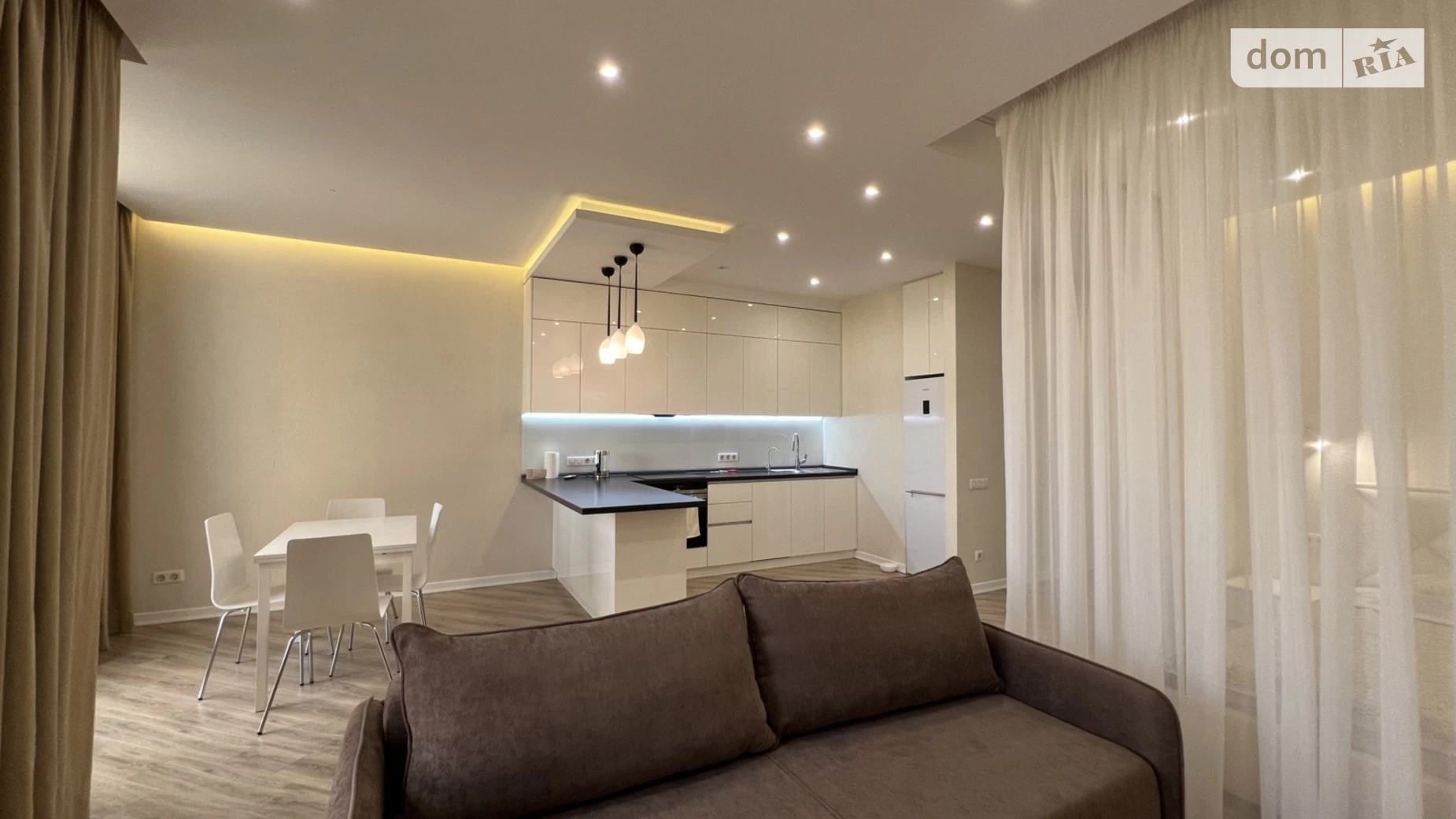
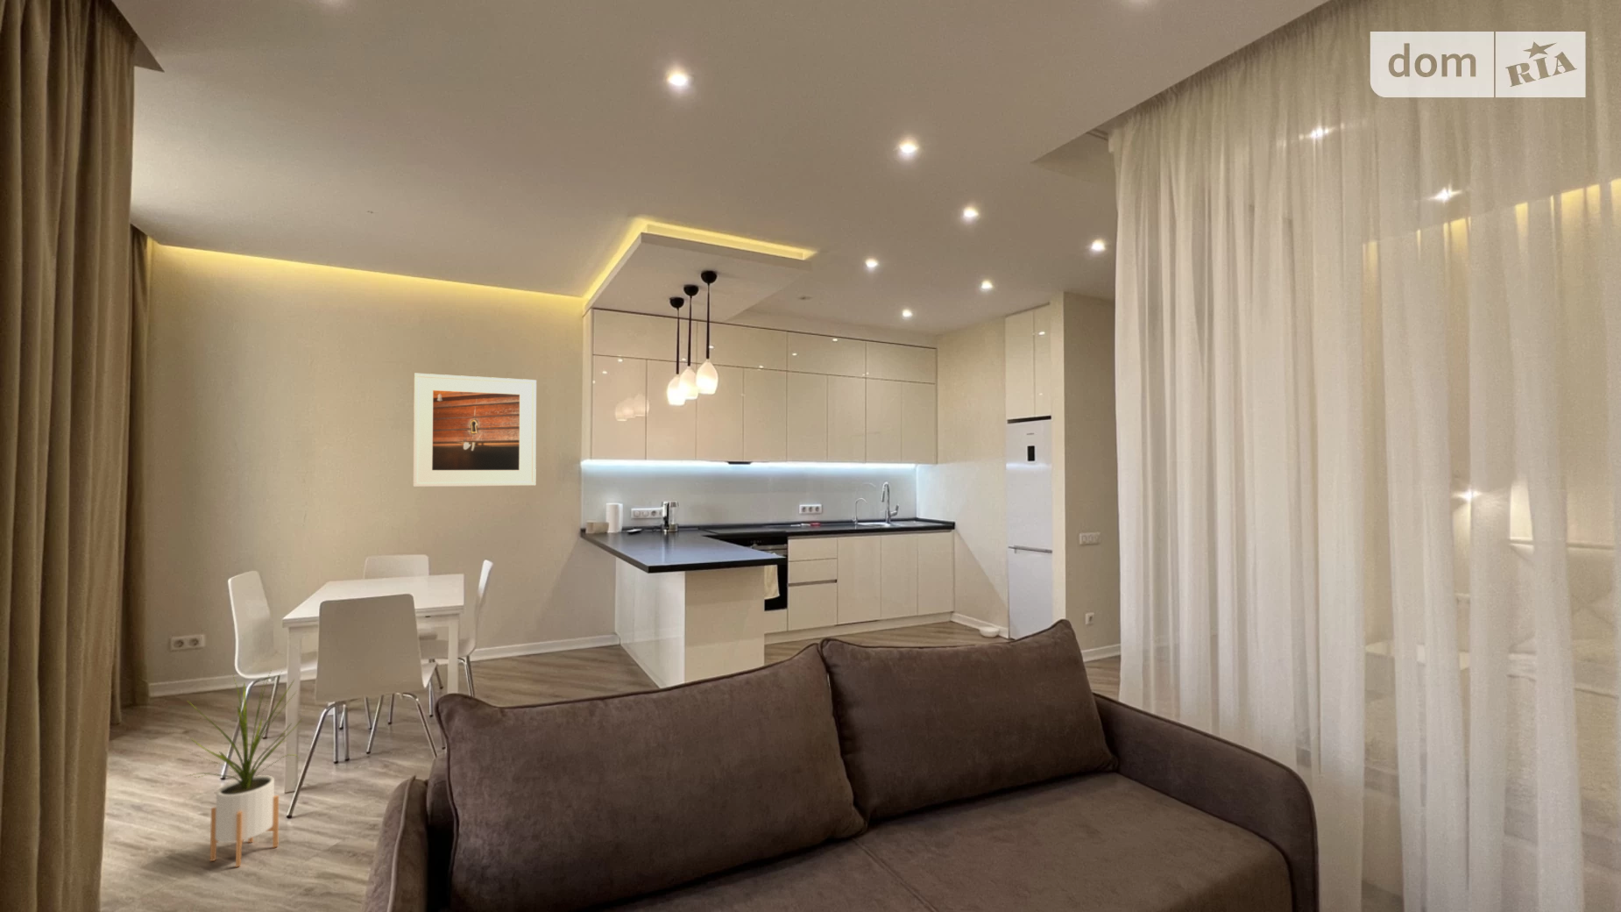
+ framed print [413,373,537,488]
+ house plant [183,668,303,869]
